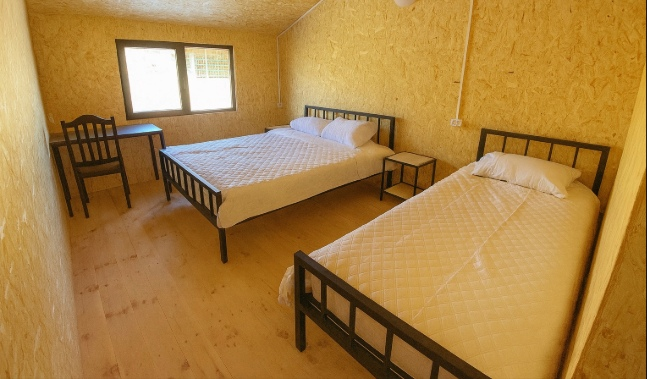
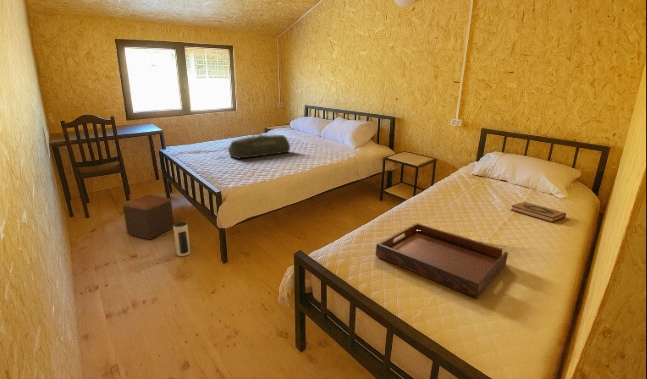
+ footstool [122,194,175,240]
+ duffel bag [227,133,291,160]
+ speaker [172,221,191,257]
+ hardback book [510,201,567,223]
+ serving tray [375,222,509,300]
